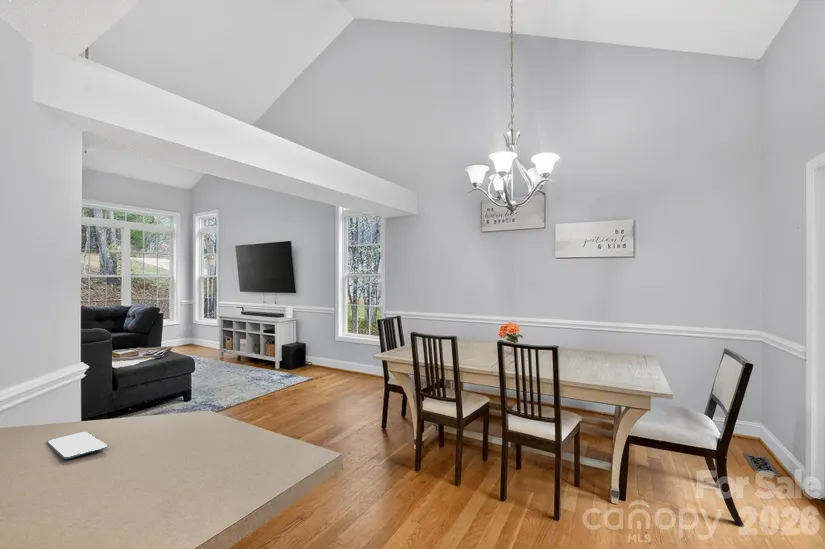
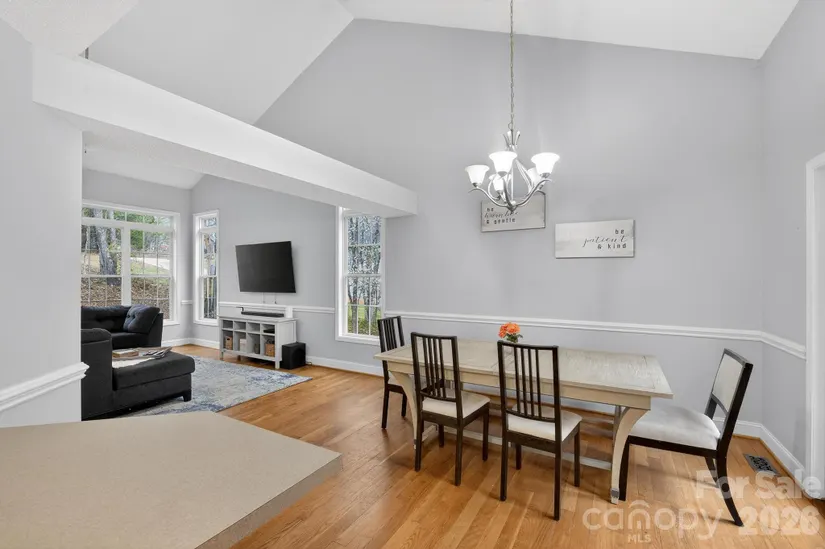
- smartphone [46,430,108,460]
